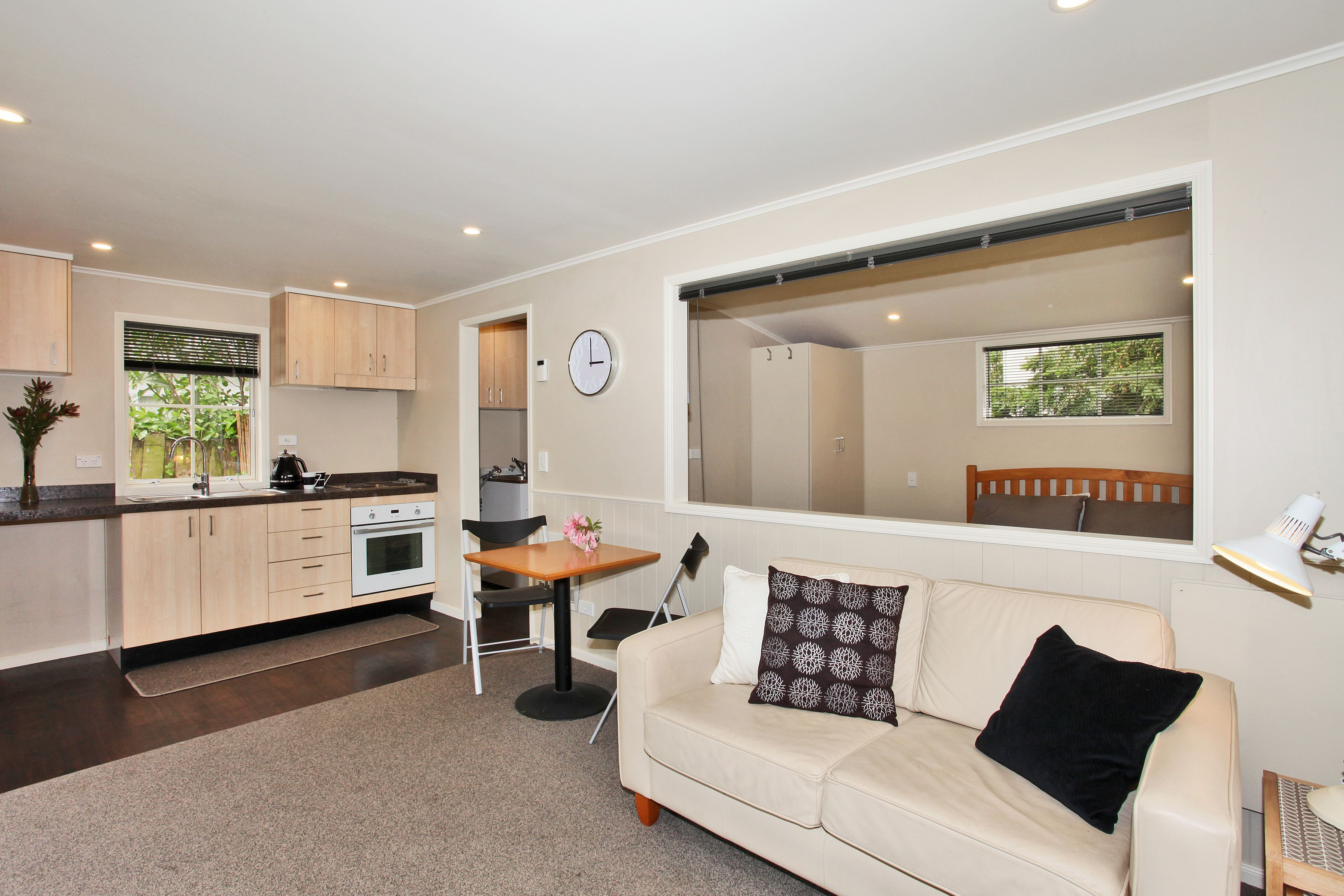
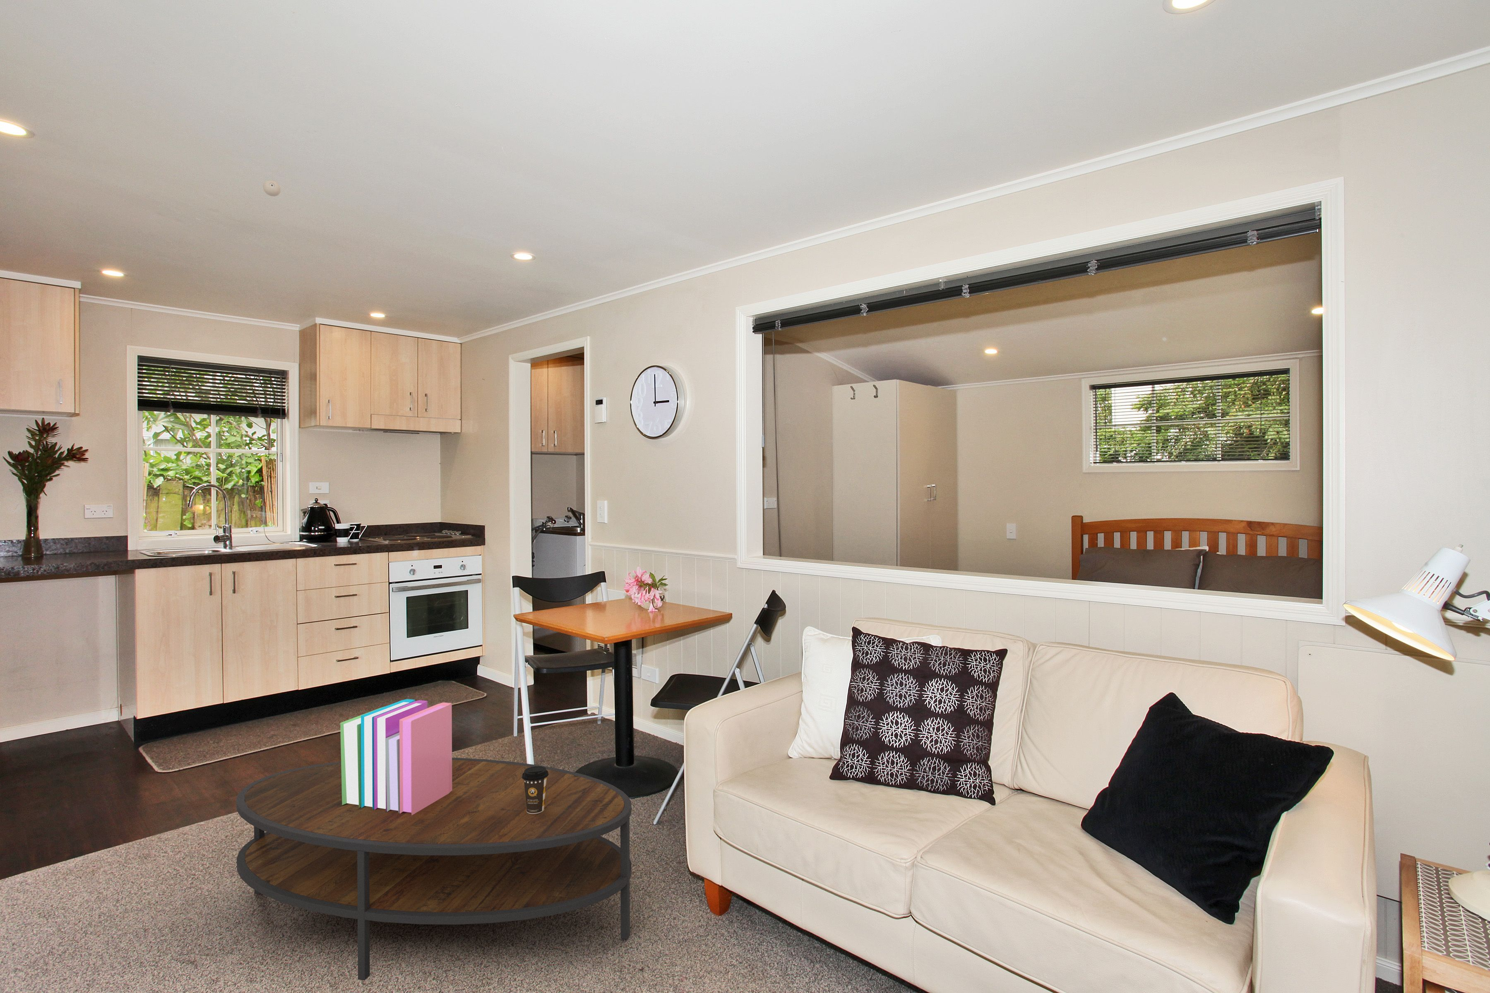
+ eyeball [263,180,280,197]
+ books [340,698,452,815]
+ coffee cup [522,766,549,813]
+ coffee table [236,757,632,981]
